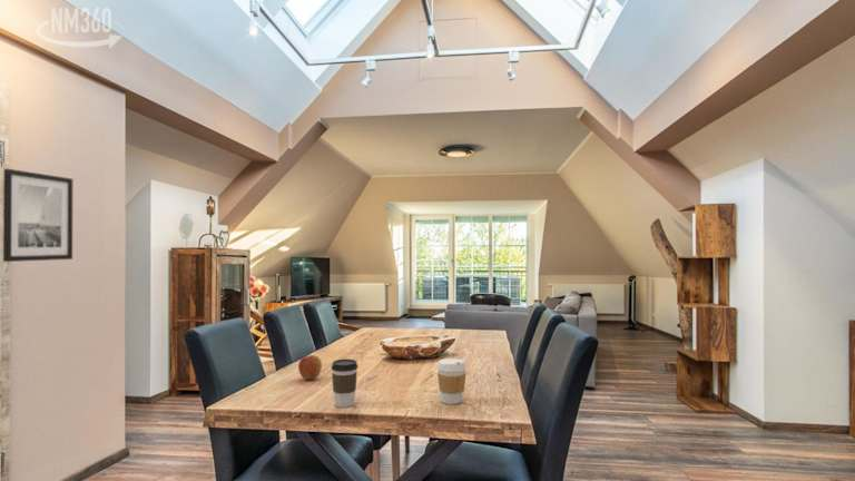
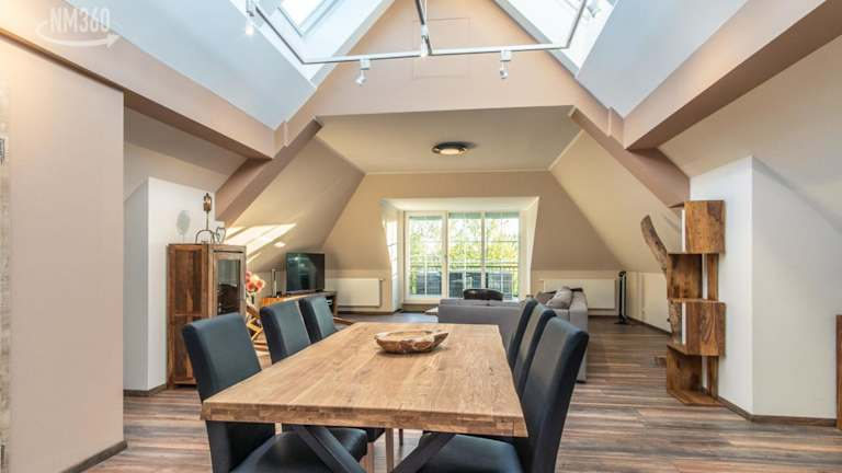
- apple [297,354,323,381]
- wall art [2,167,73,263]
- coffee cup [331,359,358,409]
- coffee cup [435,357,468,405]
